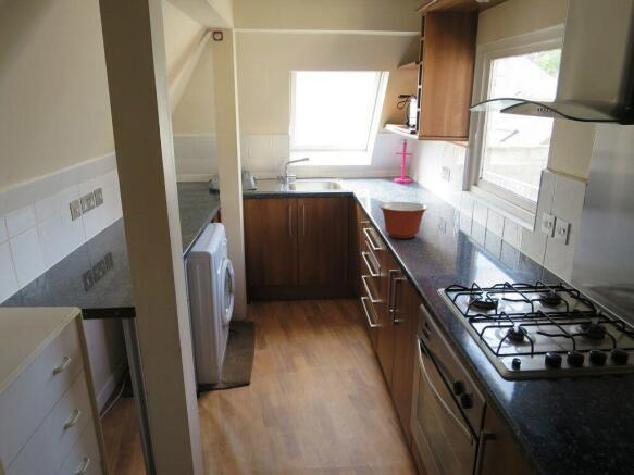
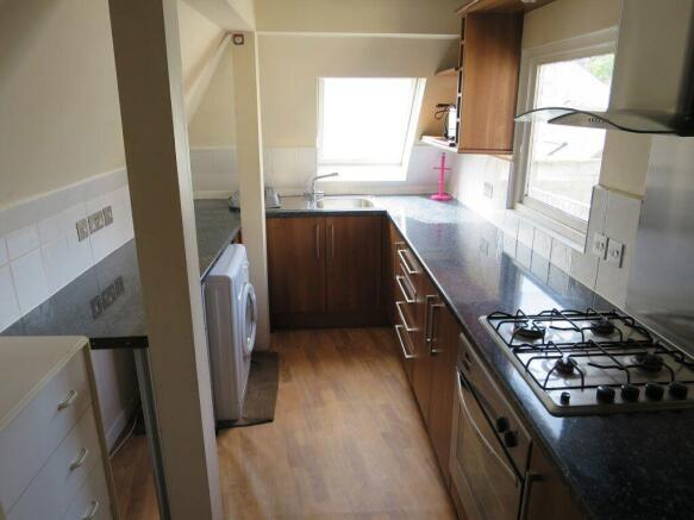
- mixing bowl [378,201,428,239]
